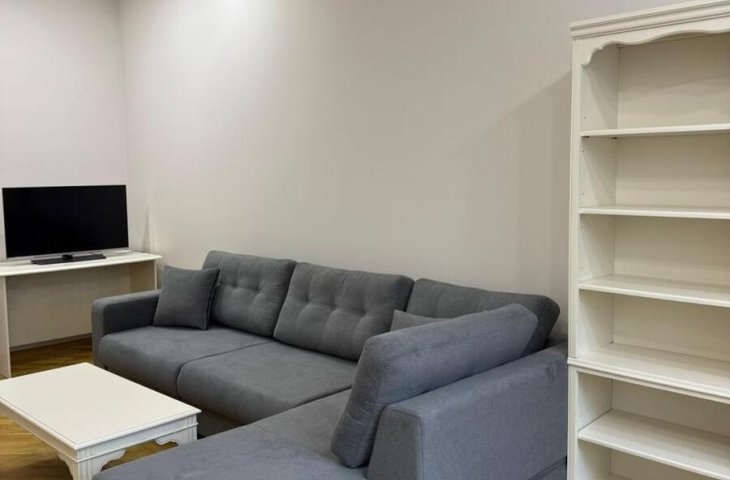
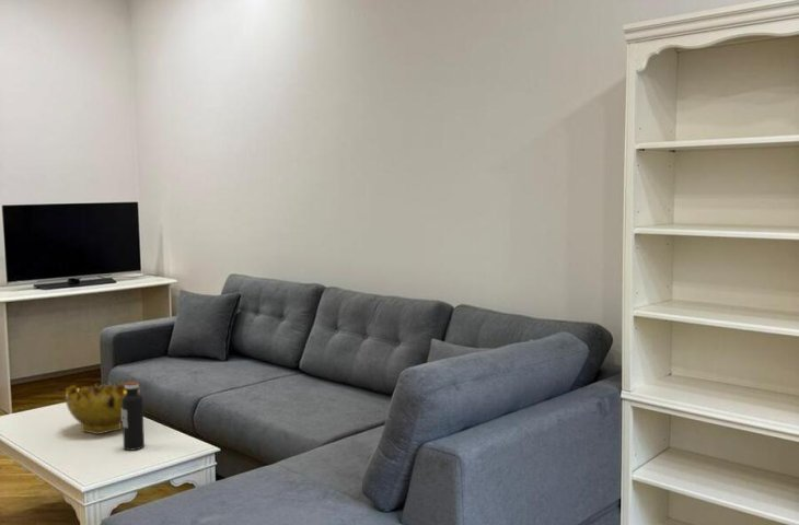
+ decorative bowl [65,381,141,435]
+ water bottle [121,381,146,452]
